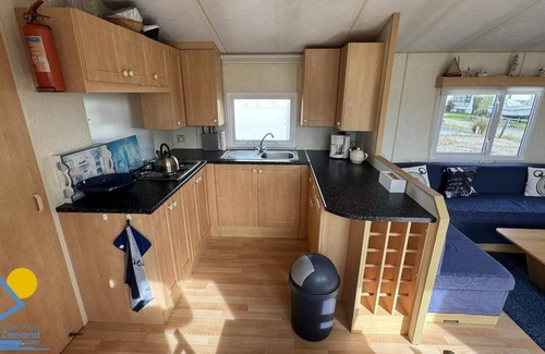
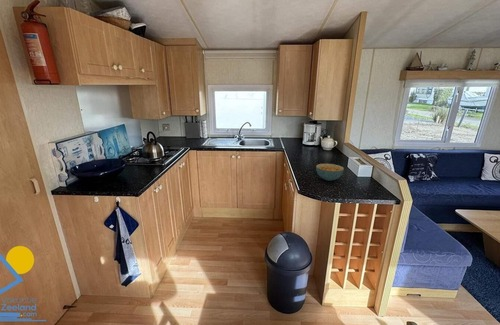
+ cereal bowl [315,163,345,182]
